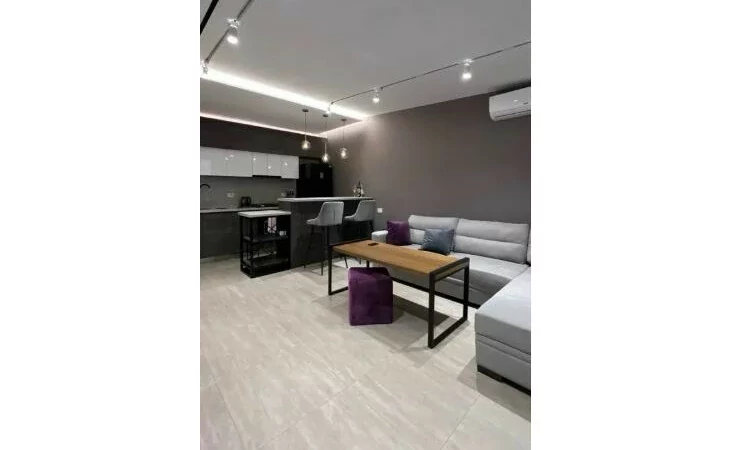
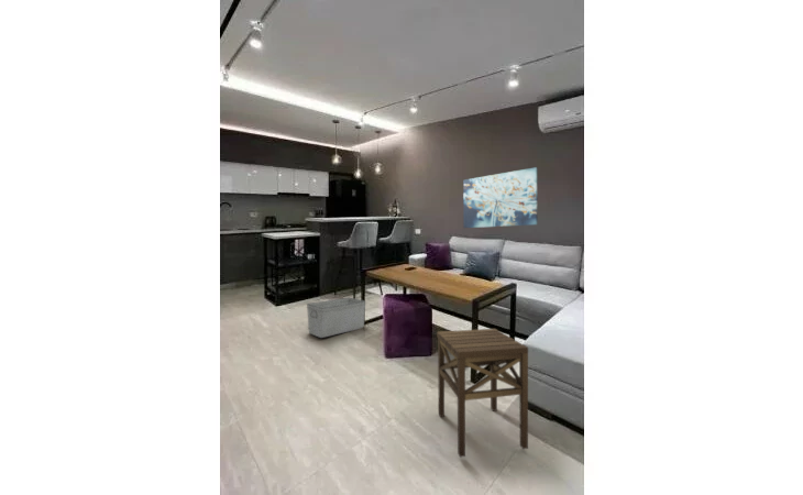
+ side table [436,328,529,458]
+ storage bin [306,297,367,339]
+ wall art [462,166,538,229]
